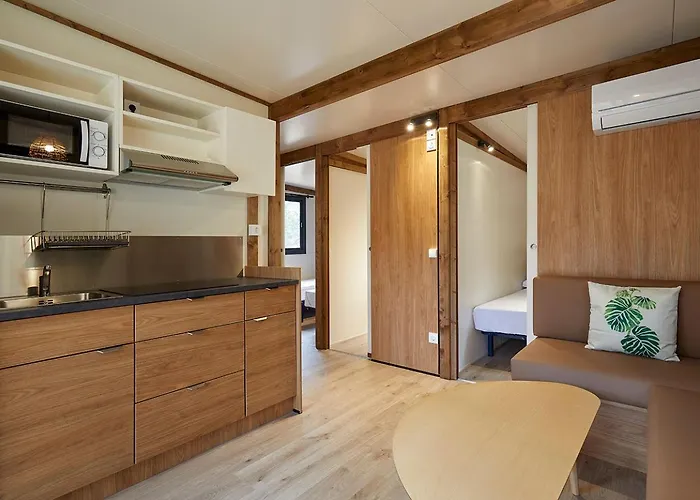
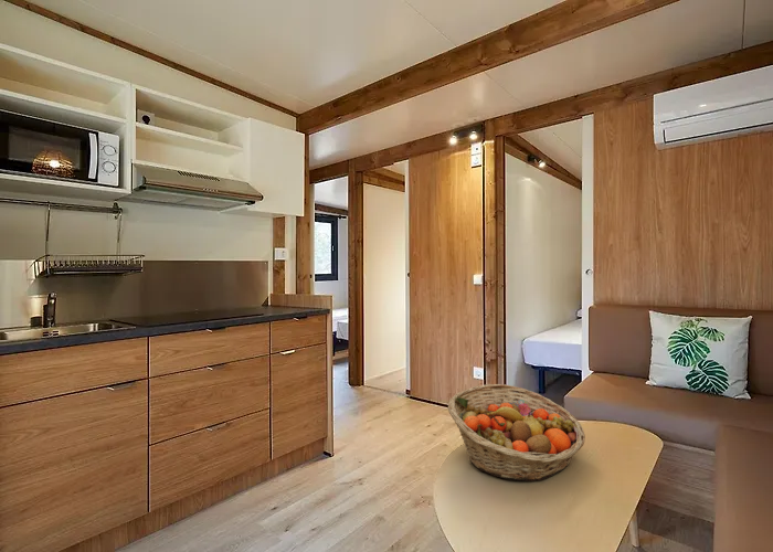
+ fruit basket [447,383,586,482]
